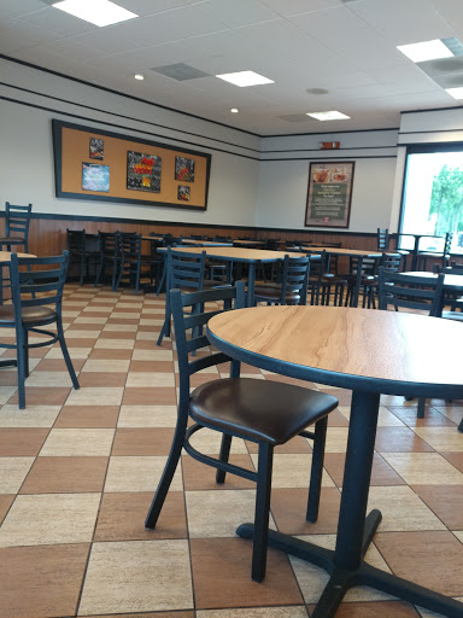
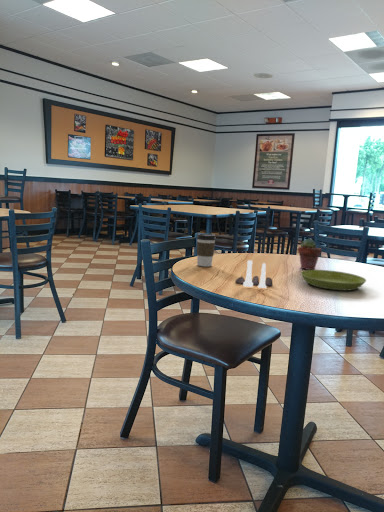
+ coffee cup [195,233,217,268]
+ potted succulent [297,238,322,270]
+ saucer [300,269,367,291]
+ salt and pepper shaker set [234,259,274,289]
